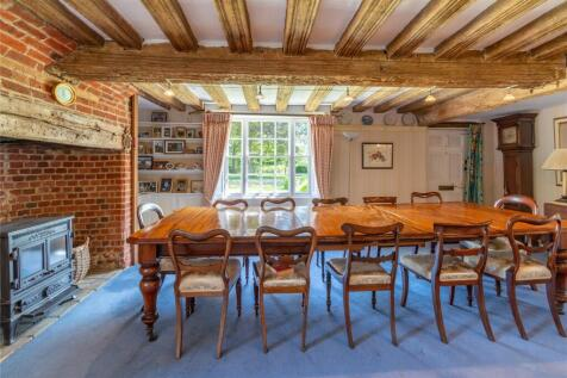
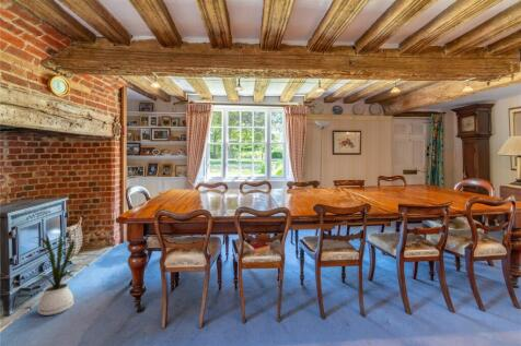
+ house plant [25,219,89,317]
